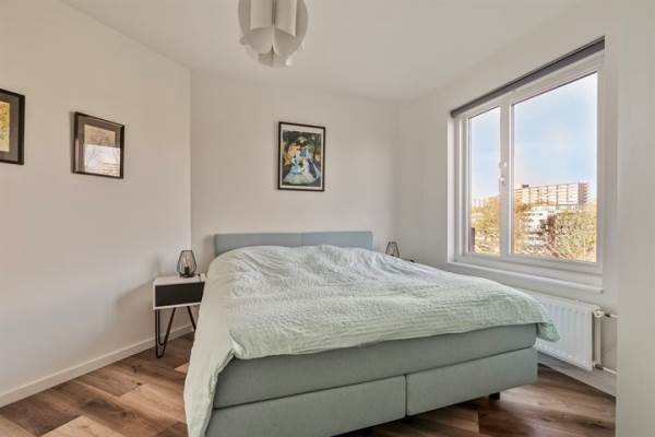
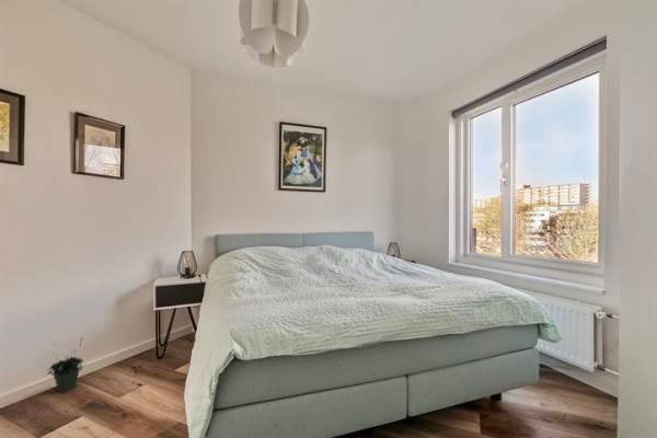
+ potted plant [46,335,85,393]
